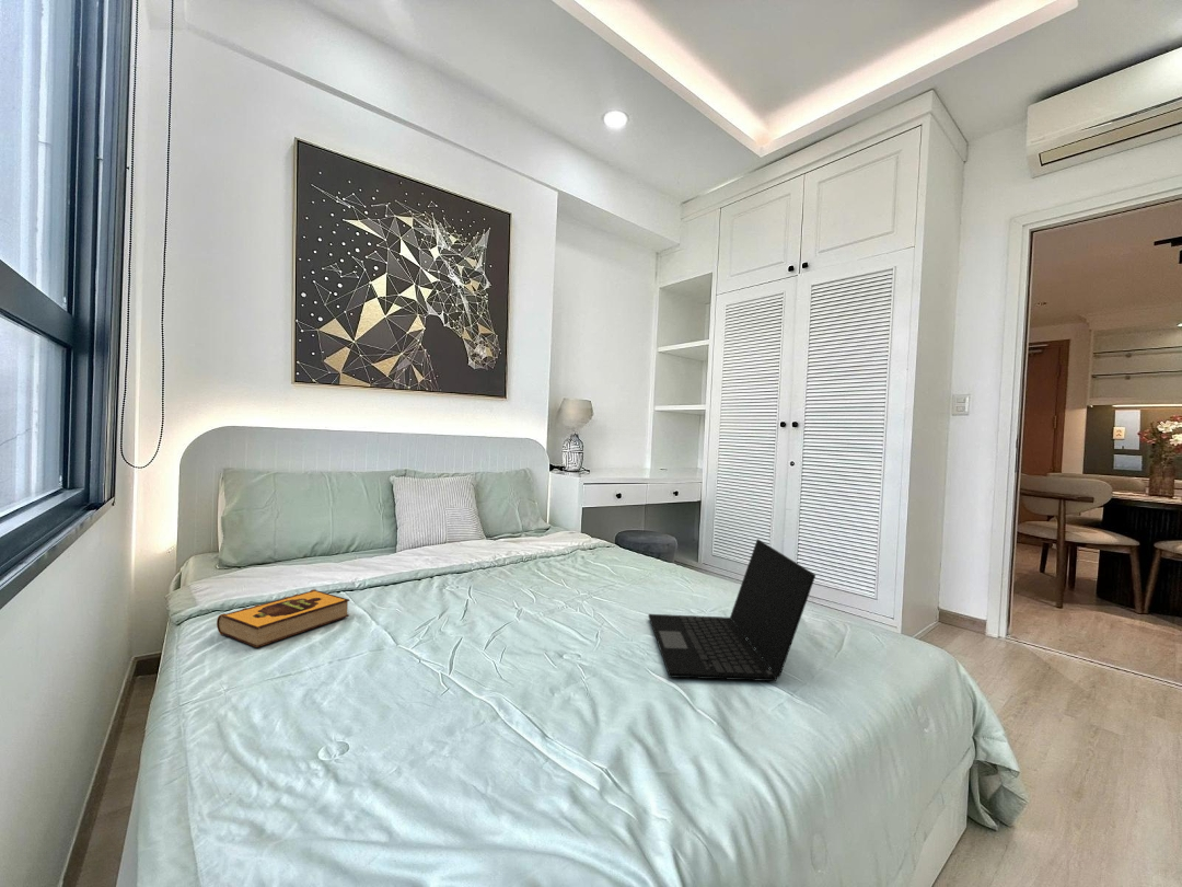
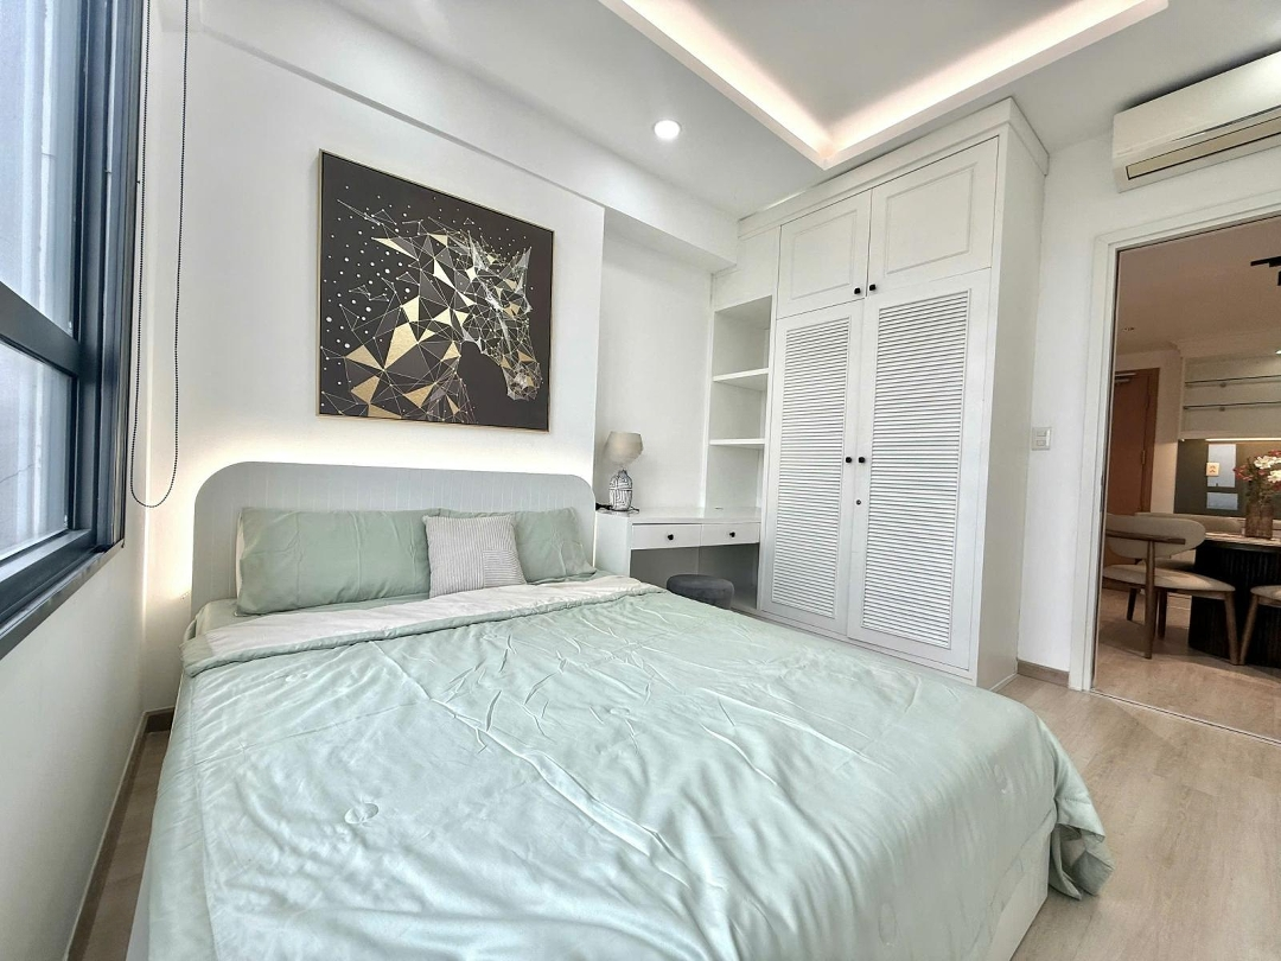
- laptop [647,538,816,682]
- hardback book [216,588,350,648]
